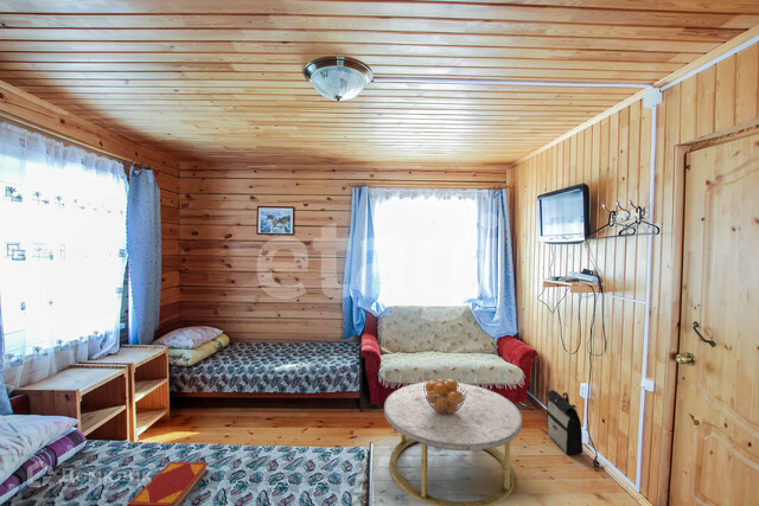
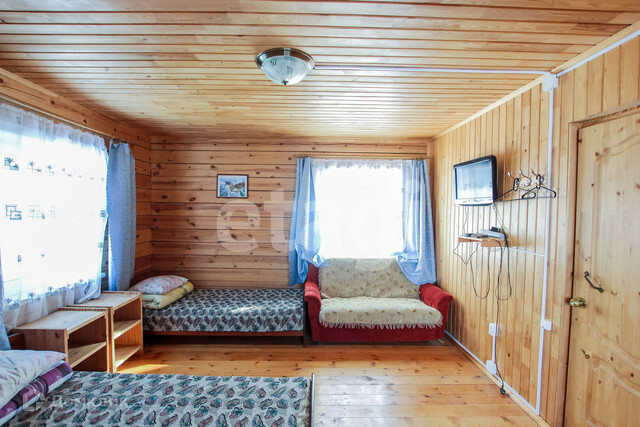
- backpack [546,390,583,456]
- fruit basket [423,378,467,416]
- coffee table [383,380,523,506]
- hardback book [126,461,210,506]
